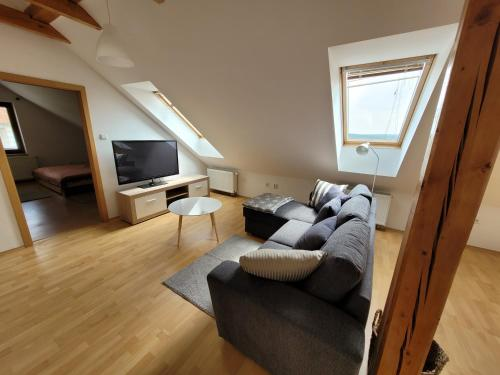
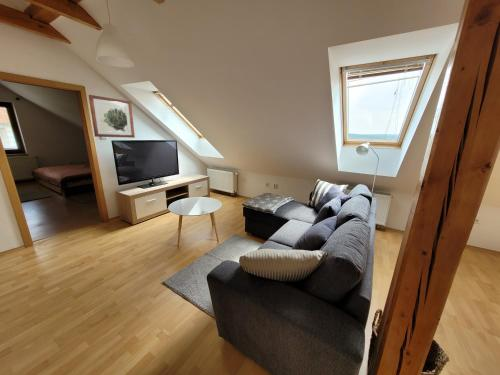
+ wall art [88,94,136,139]
